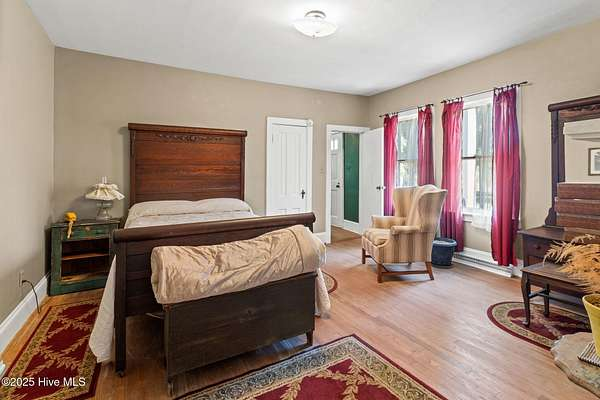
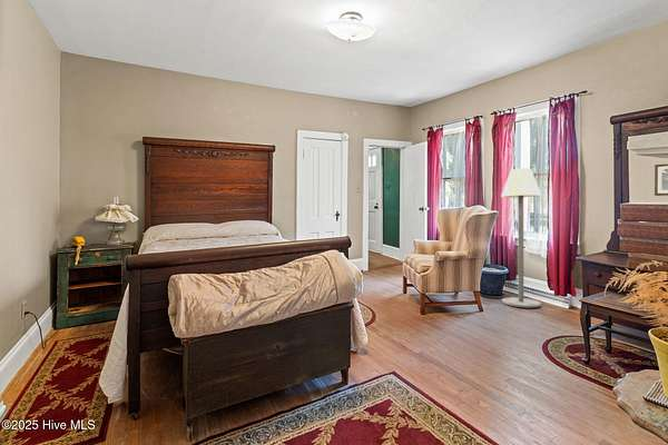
+ floor lamp [500,167,542,308]
